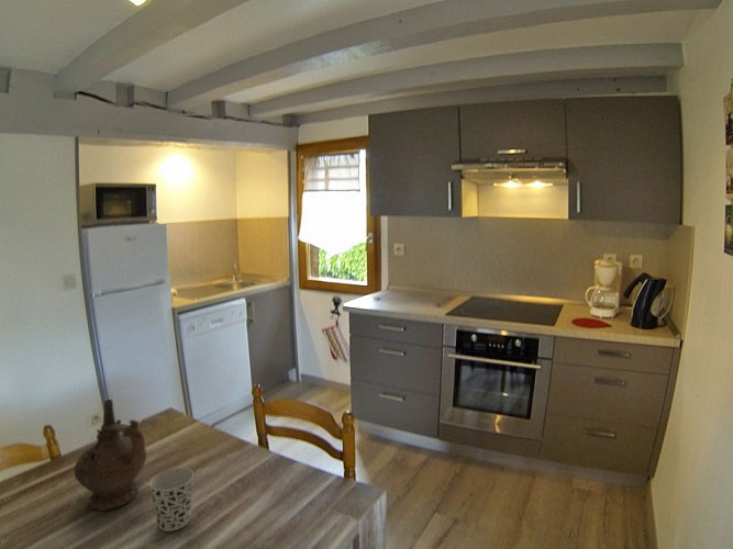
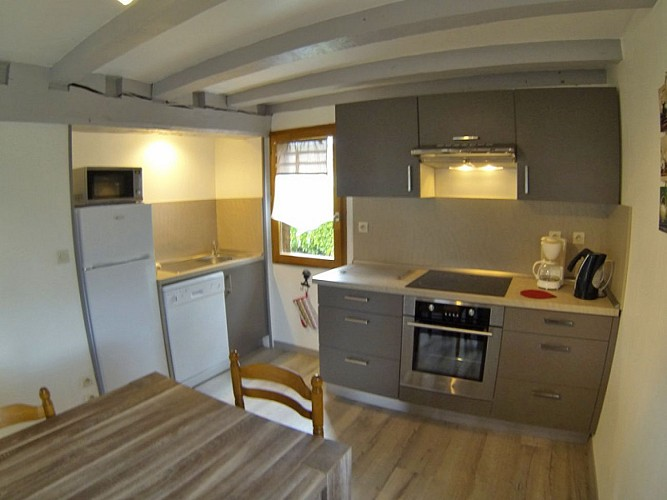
- ceremonial vessel [74,399,147,512]
- cup [148,467,196,533]
